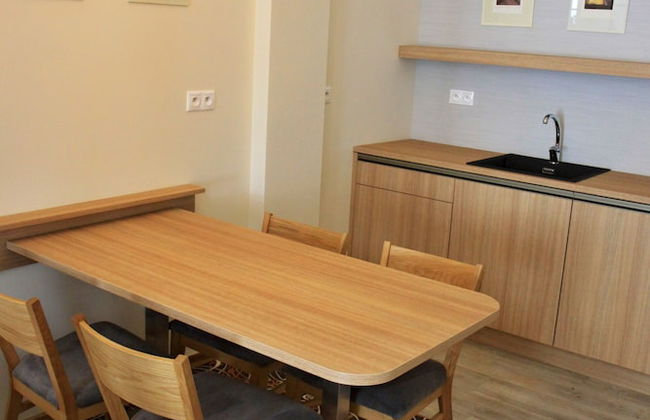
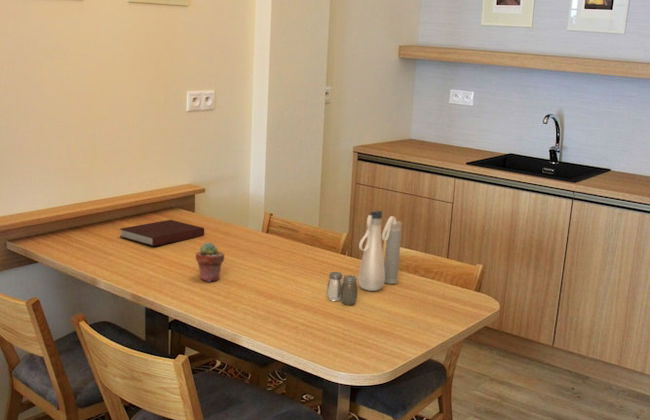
+ salt and pepper shaker [326,271,358,306]
+ notebook [119,219,205,247]
+ water bottle [357,210,403,292]
+ potted succulent [195,242,225,283]
